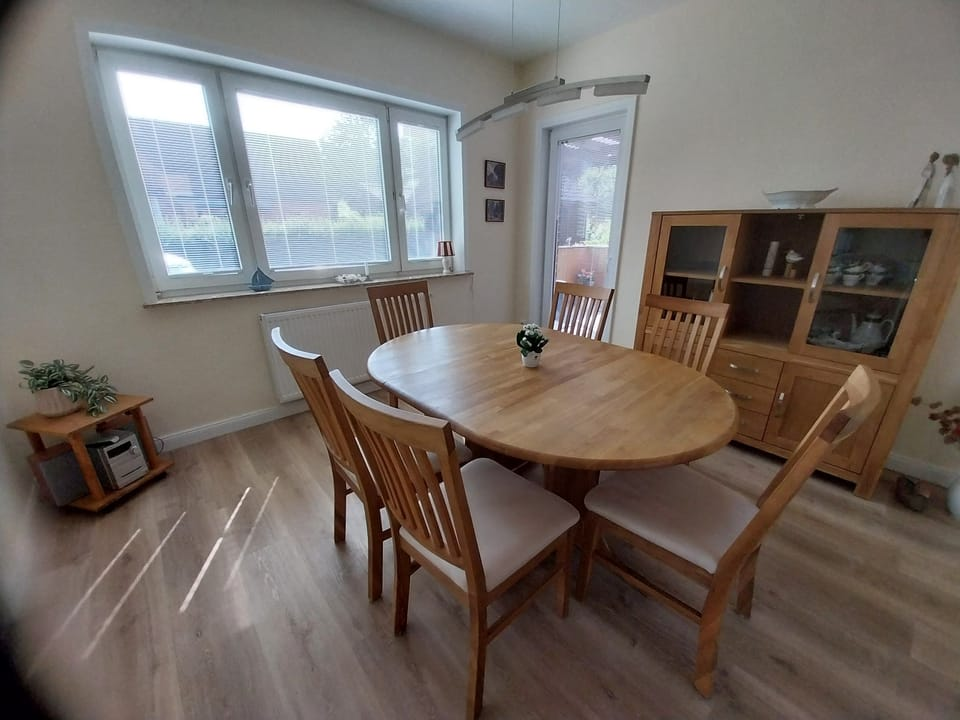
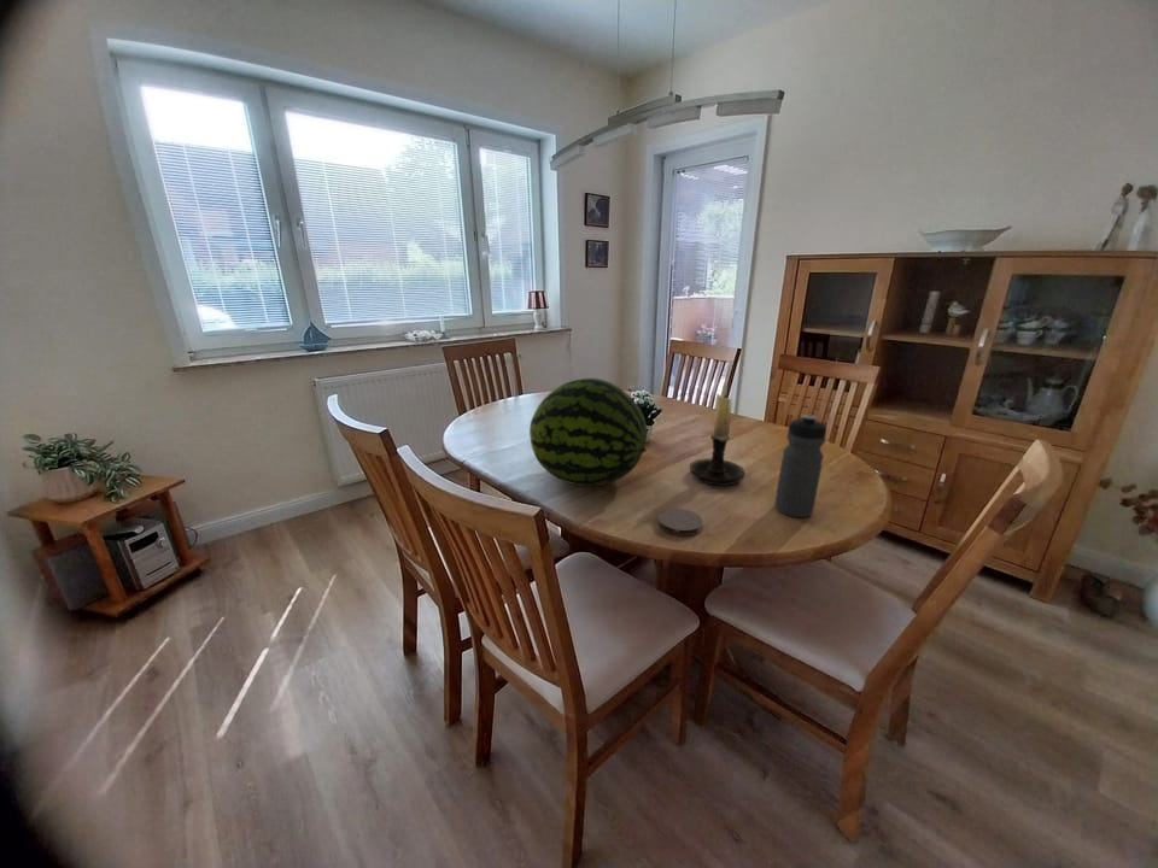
+ fruit [528,377,648,487]
+ candle holder [689,380,745,487]
+ coaster [657,508,703,536]
+ water bottle [773,414,827,518]
